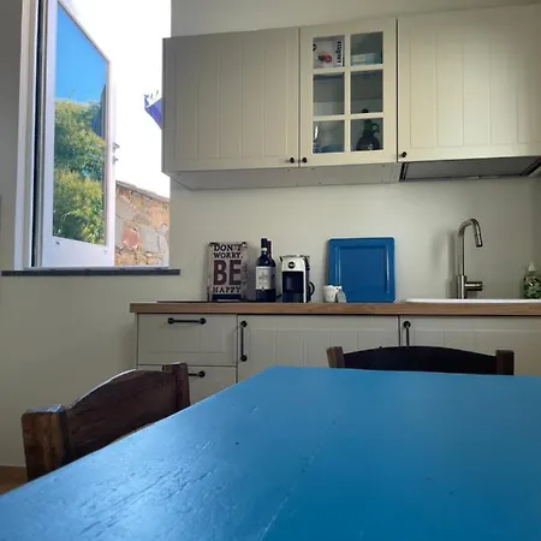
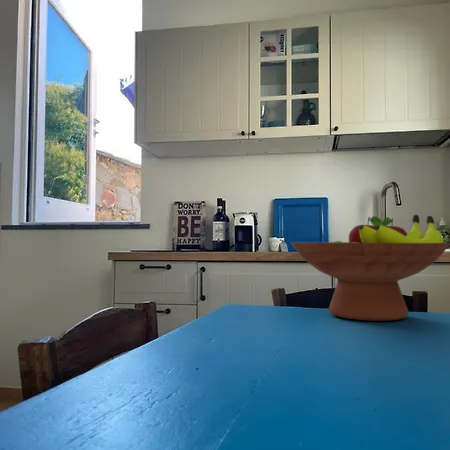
+ fruit bowl [290,214,450,322]
